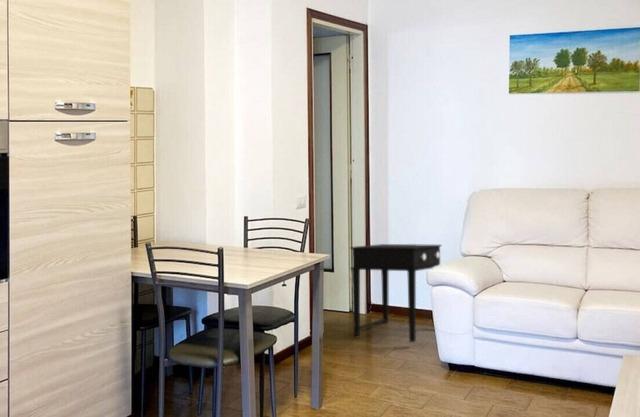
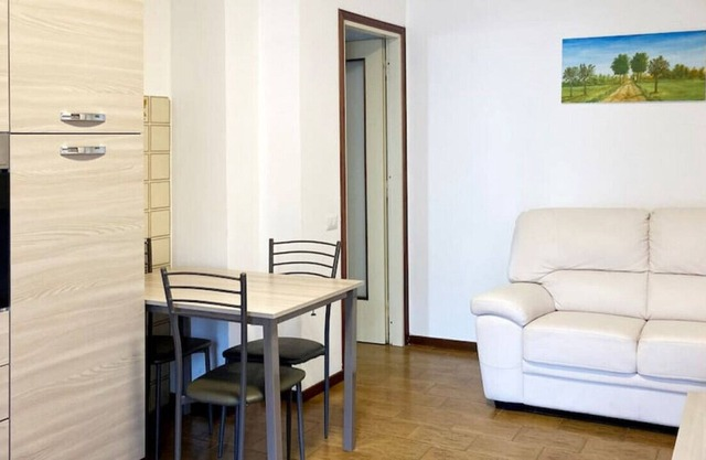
- side table [349,243,443,343]
